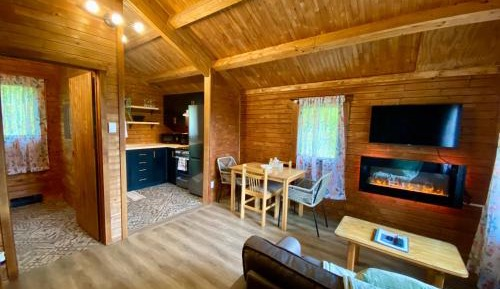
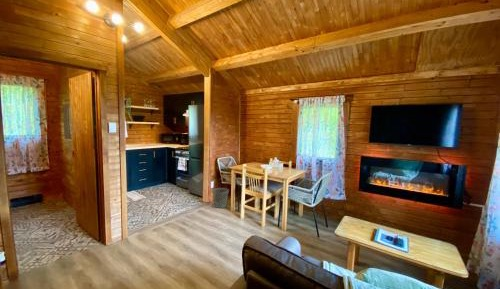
+ wastebasket [211,187,230,209]
